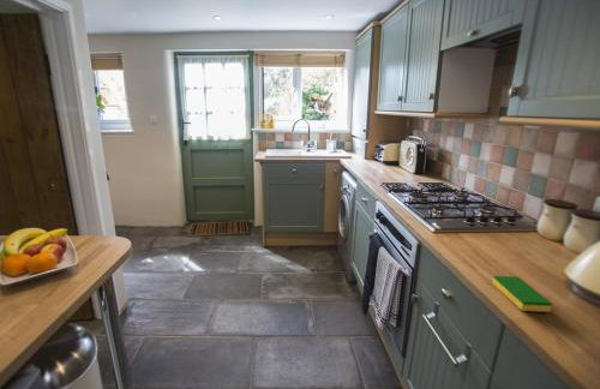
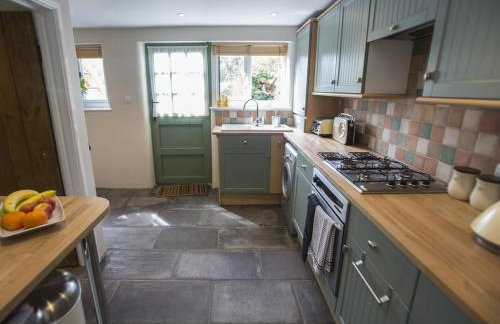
- dish sponge [492,275,553,313]
